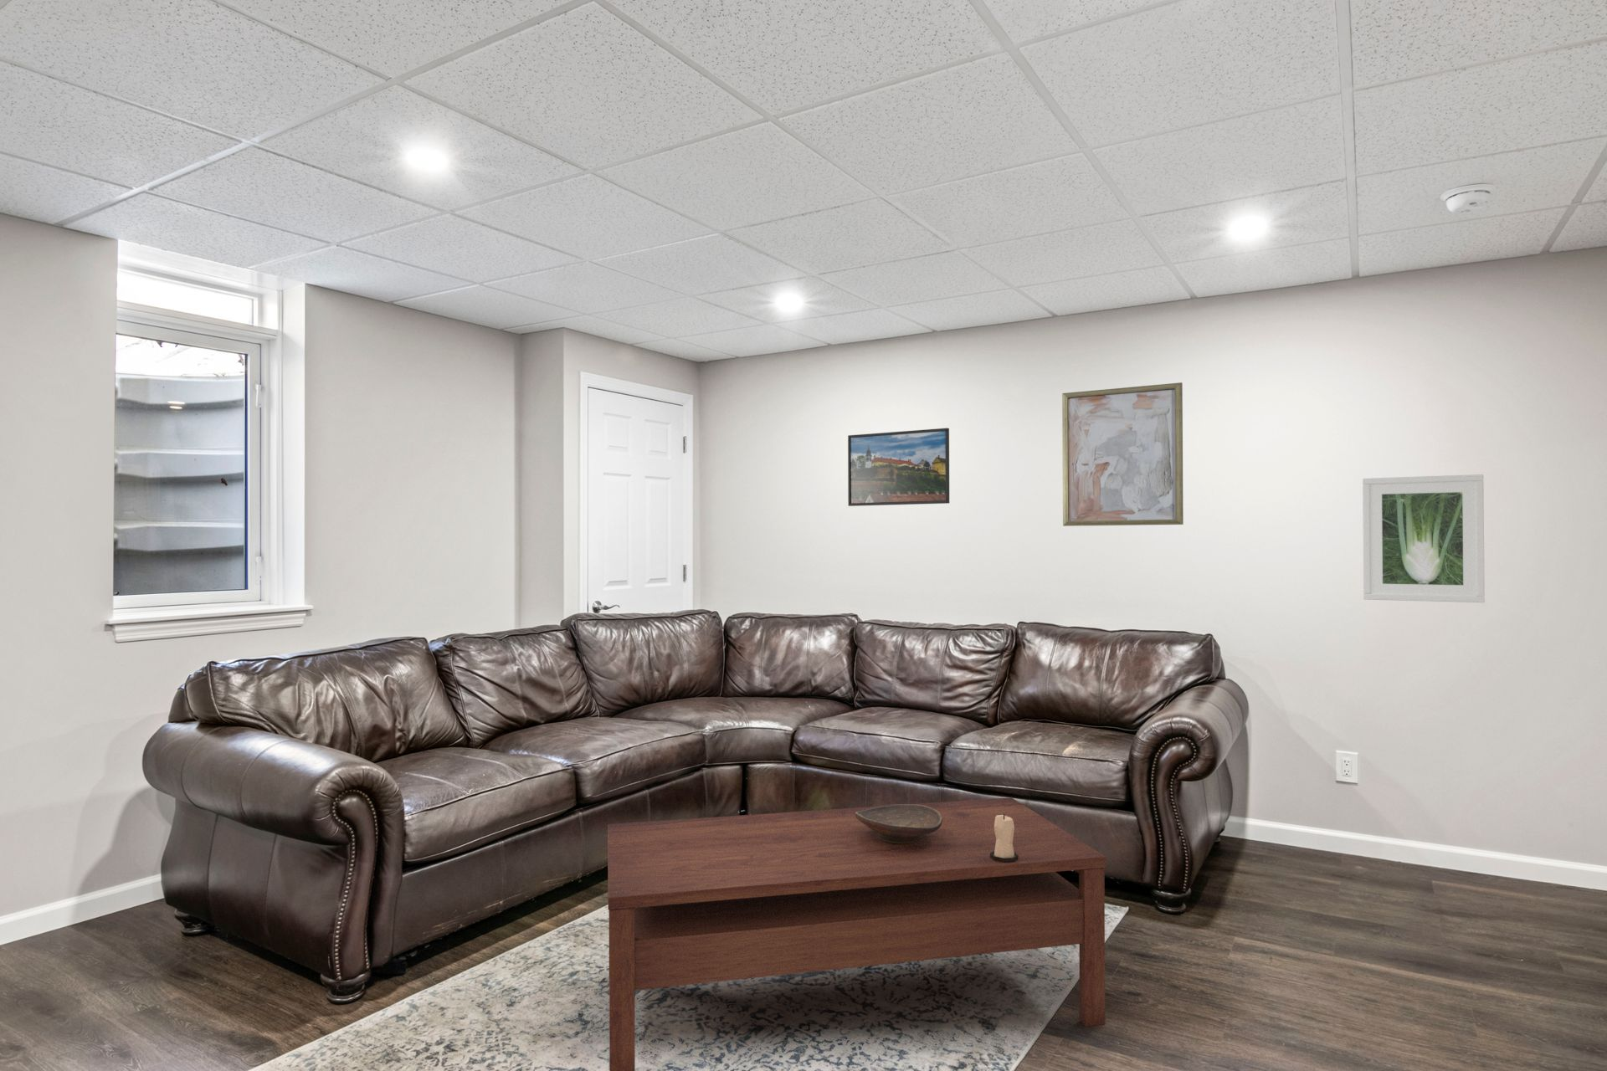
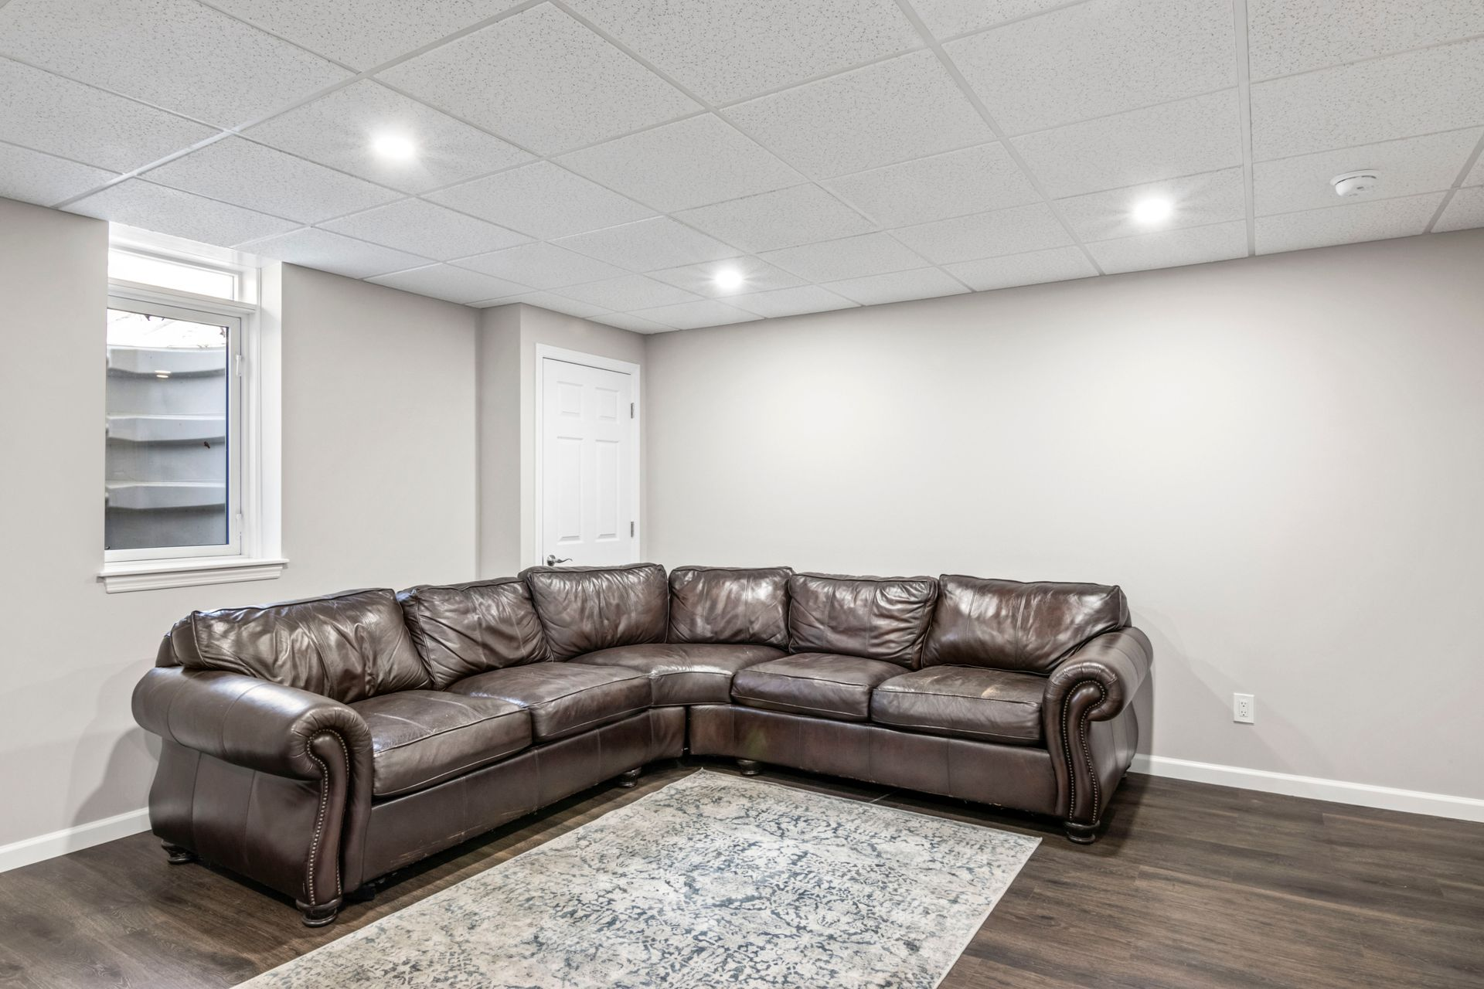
- coffee table [606,796,1106,1071]
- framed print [847,428,949,507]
- decorative bowl [855,803,942,844]
- wall art [1062,381,1185,527]
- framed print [1362,473,1486,604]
- candle [990,813,1019,863]
